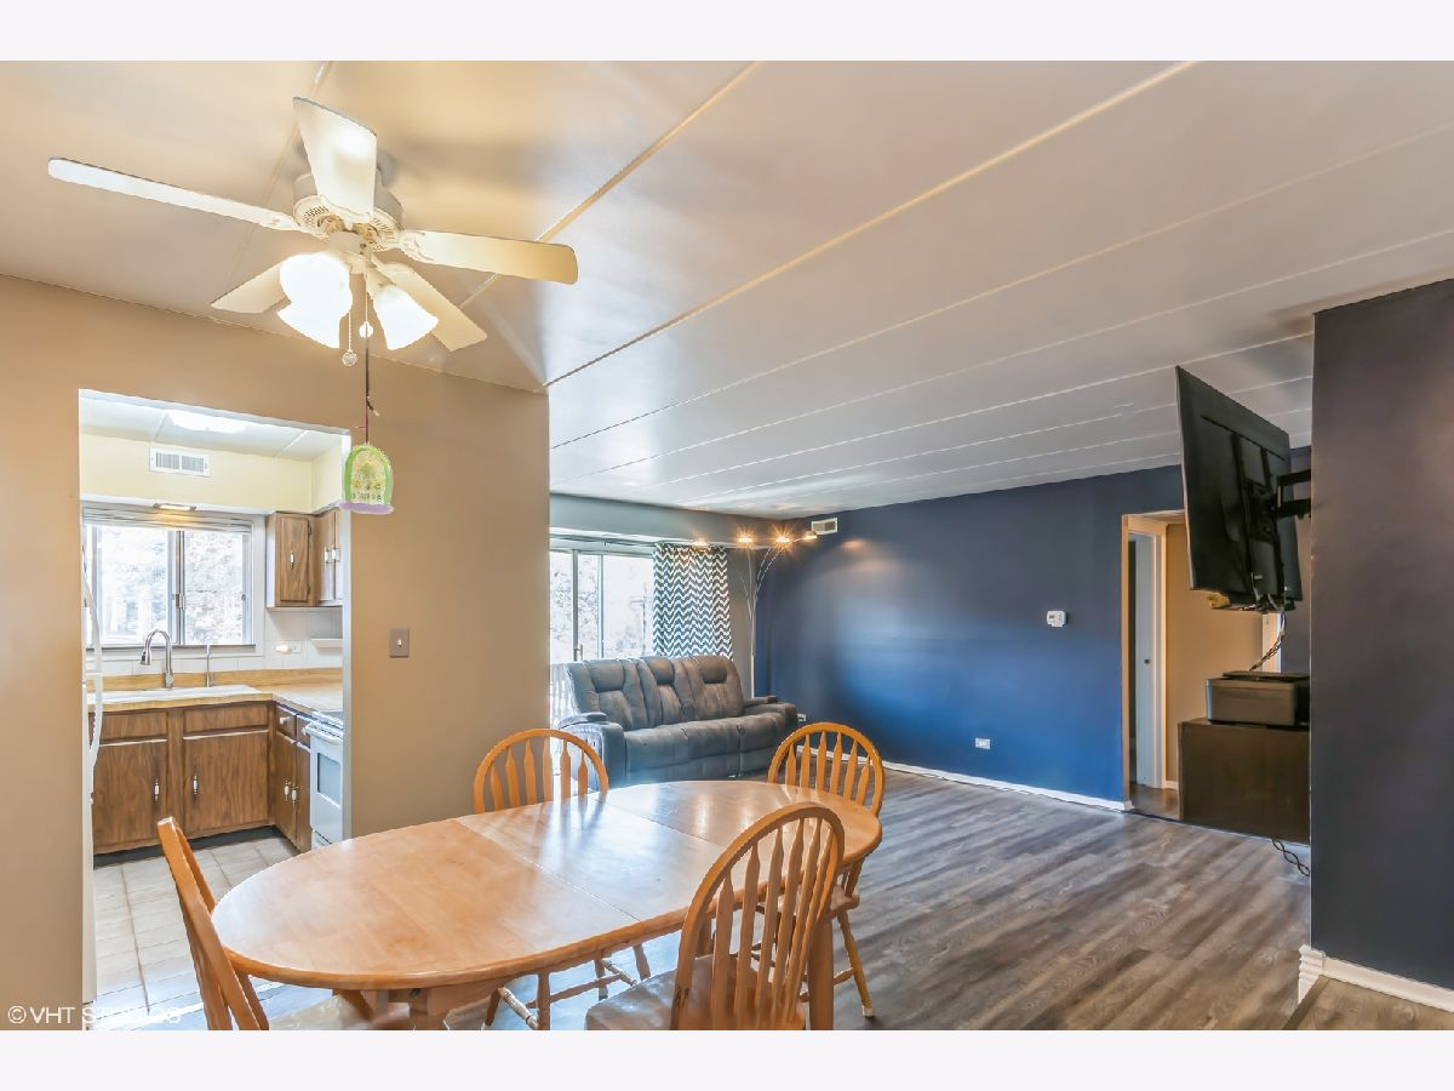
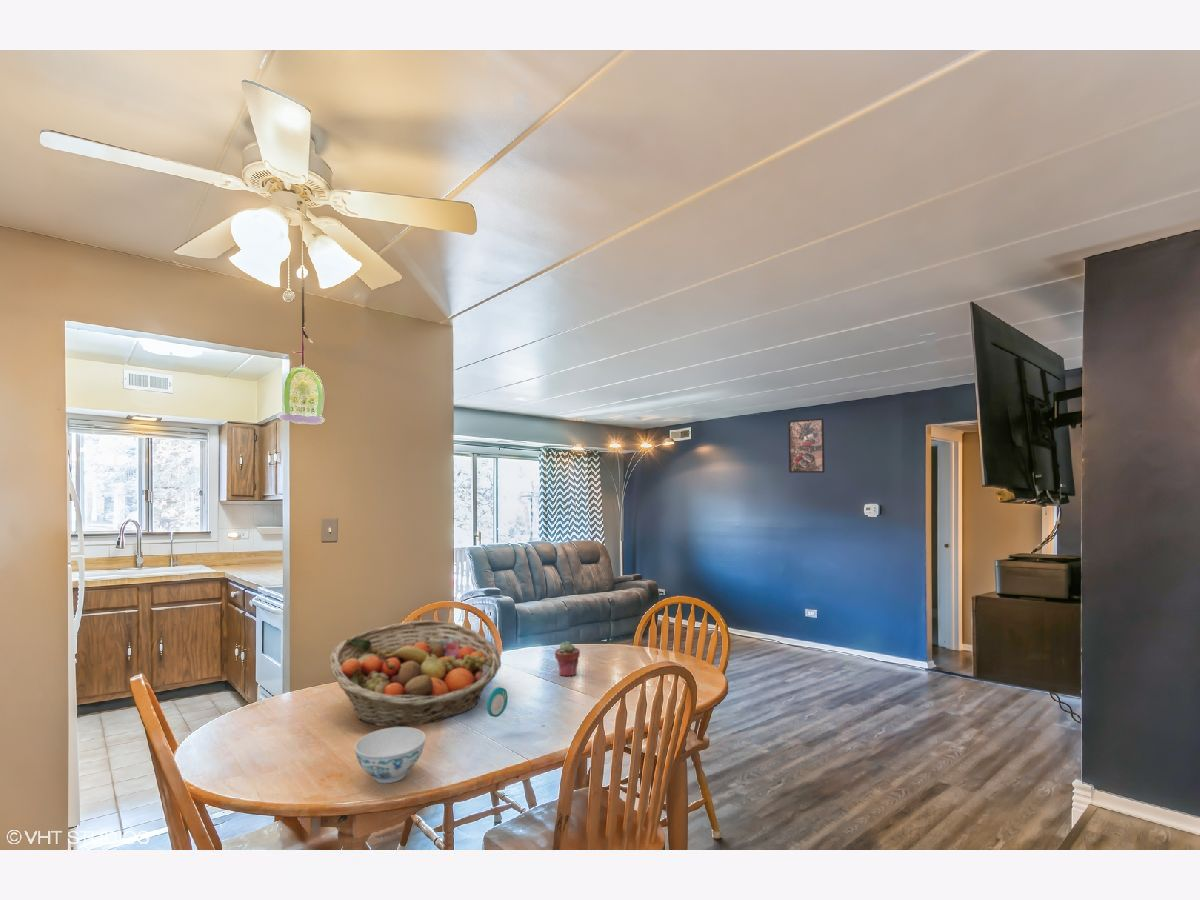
+ fruit basket [329,619,502,728]
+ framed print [787,417,826,474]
+ plate [486,686,509,718]
+ potted succulent [554,640,581,677]
+ chinaware [354,726,427,784]
